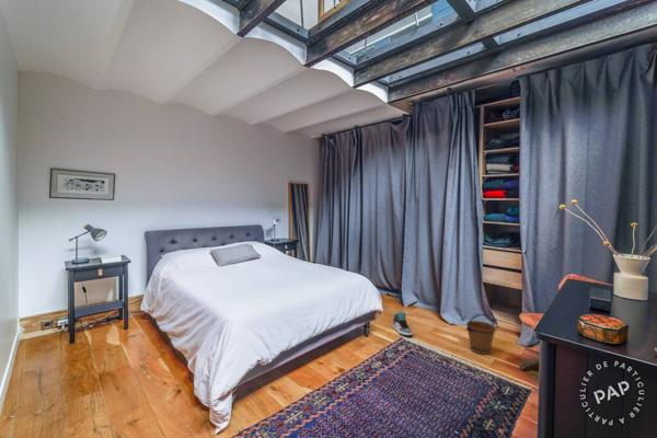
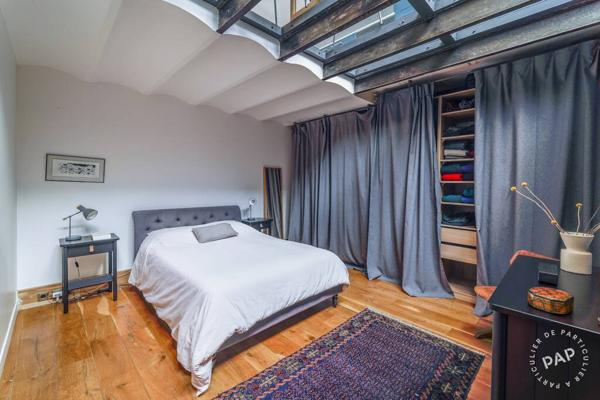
- bucket [464,313,497,356]
- sneaker [391,311,414,337]
